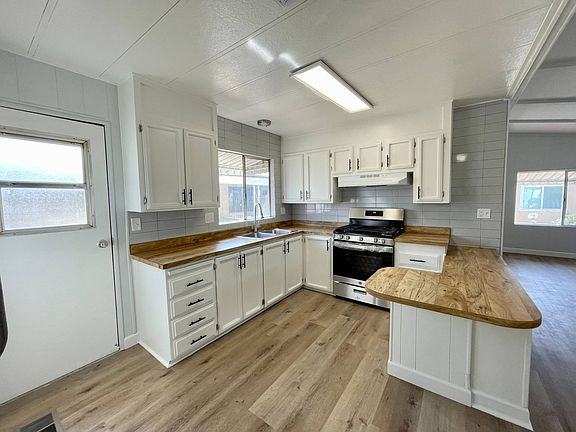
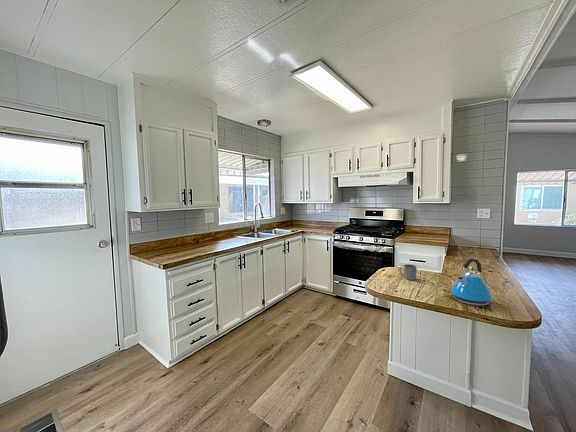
+ kettle [450,257,493,307]
+ mug [399,263,418,281]
